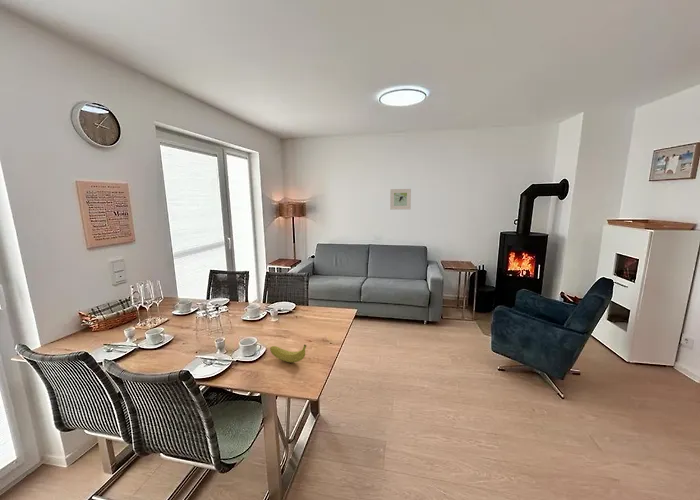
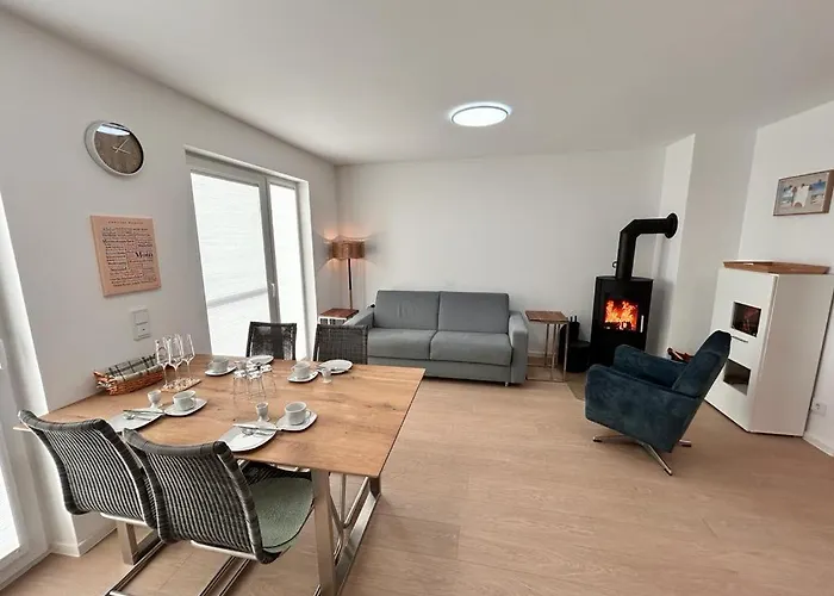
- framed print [389,188,412,211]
- fruit [269,344,307,363]
